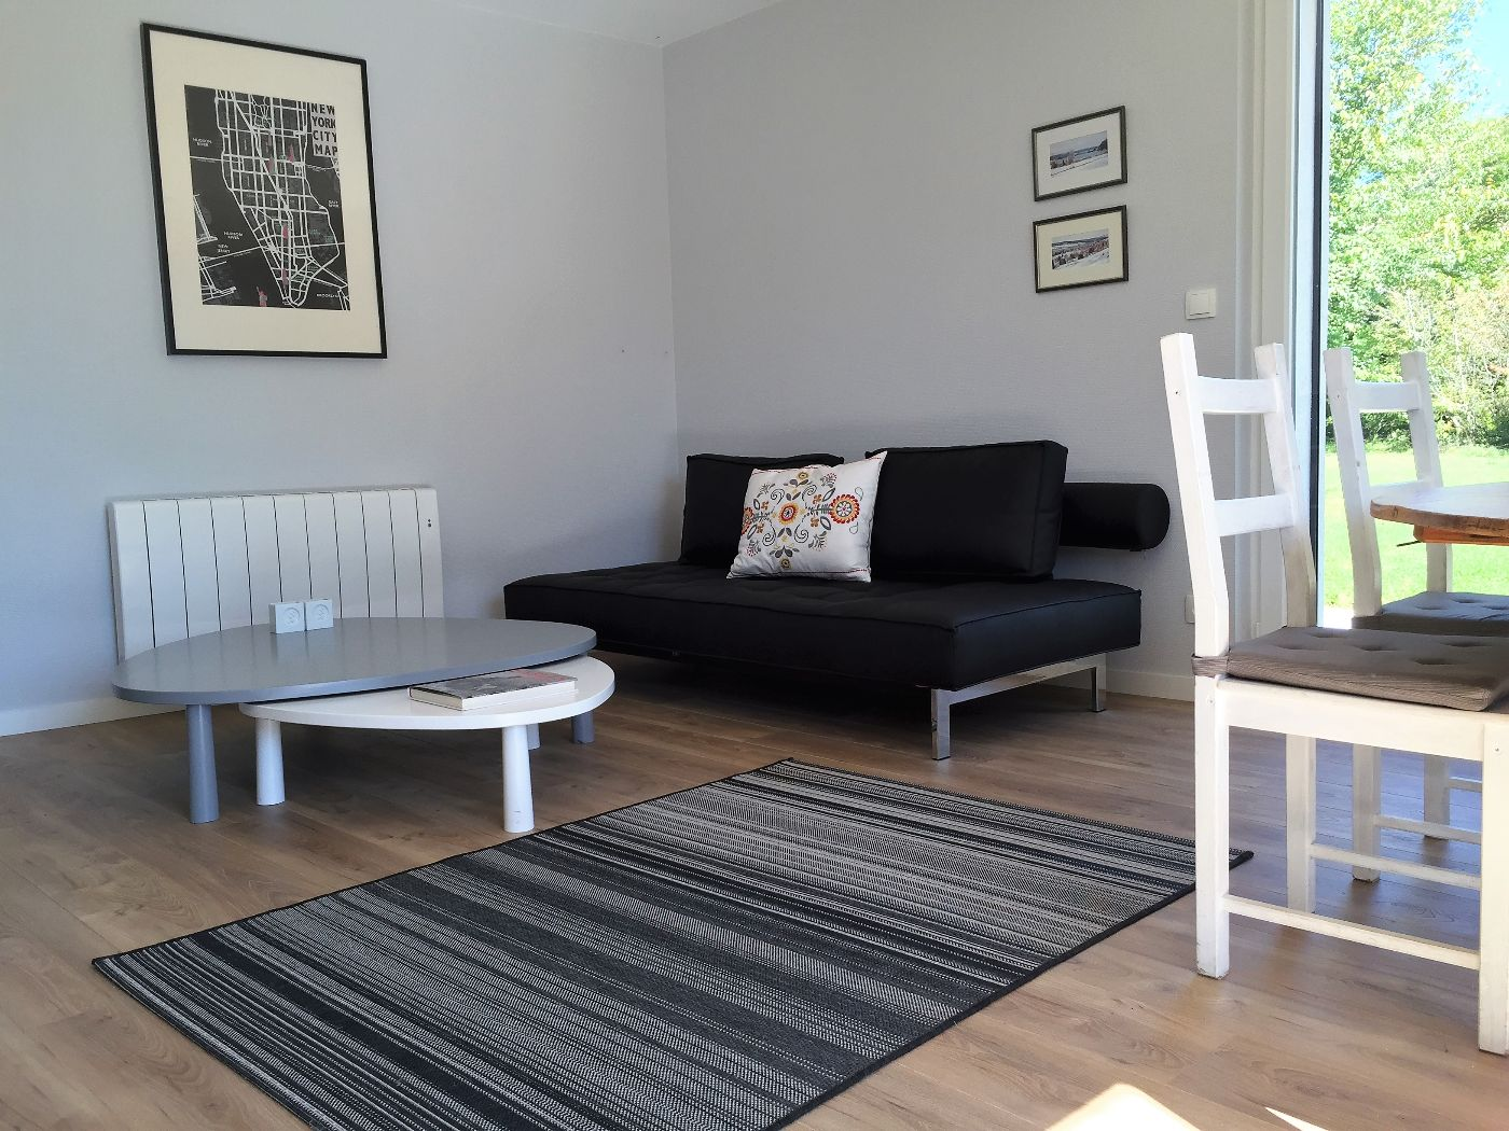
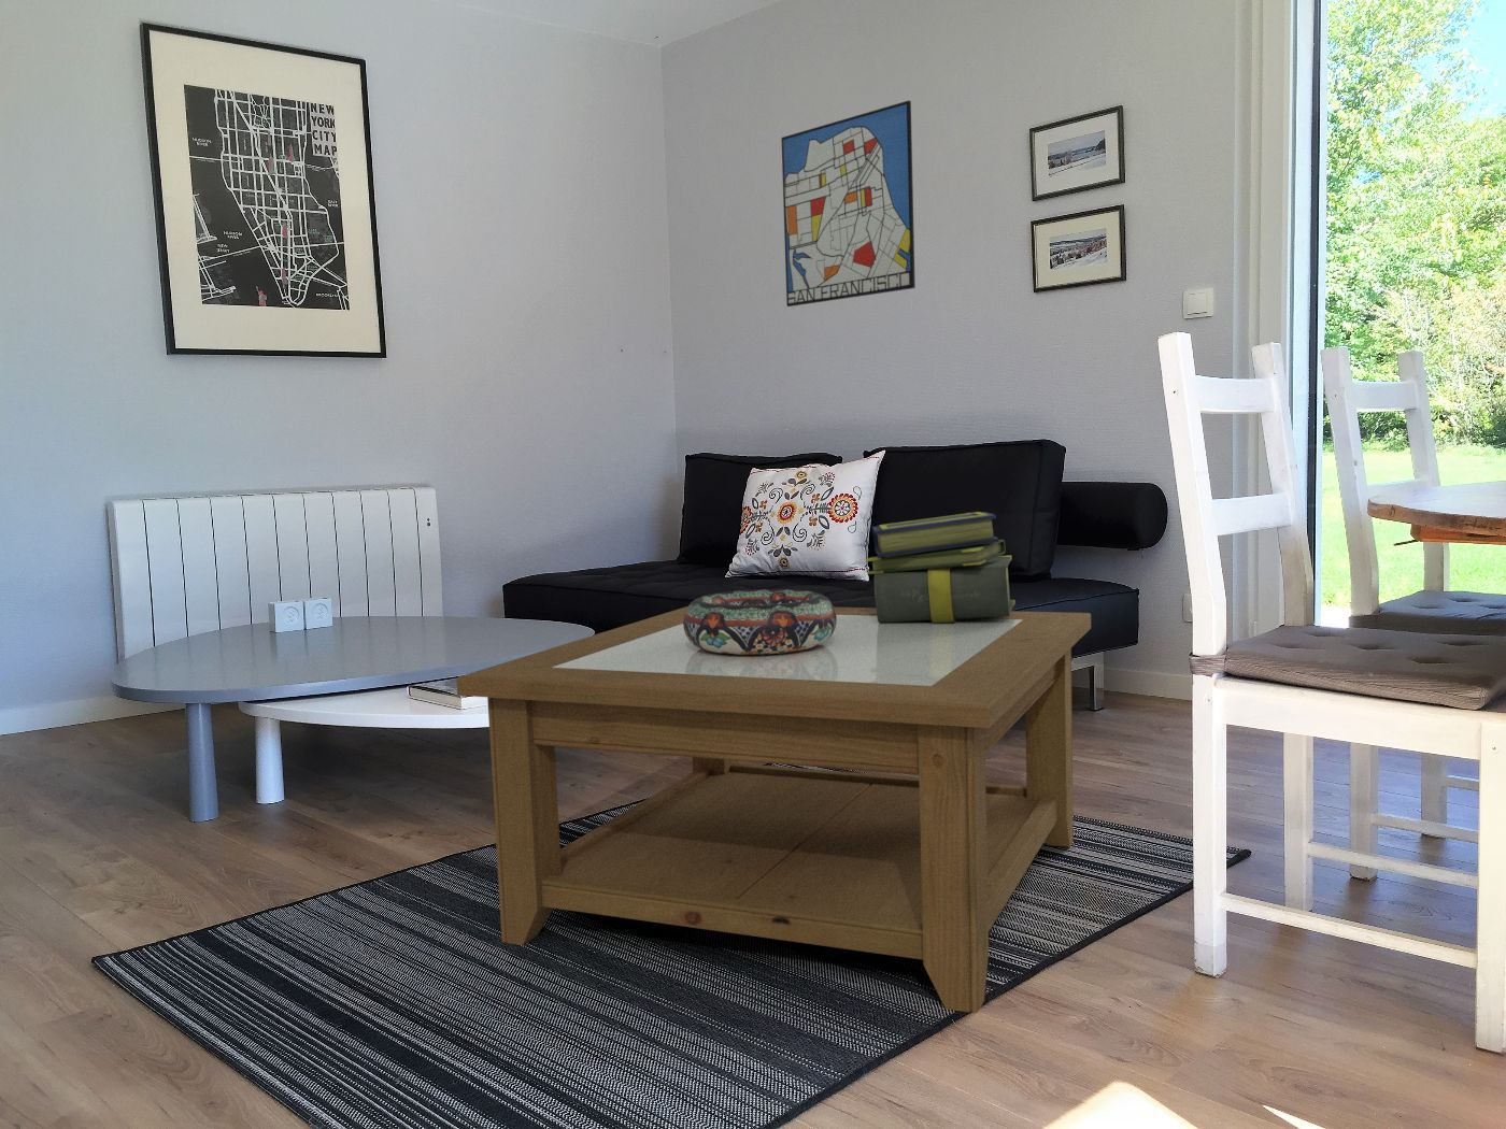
+ coffee table [455,605,1092,1014]
+ decorative bowl [683,588,837,655]
+ wall art [780,98,917,307]
+ stack of books [864,511,1015,624]
